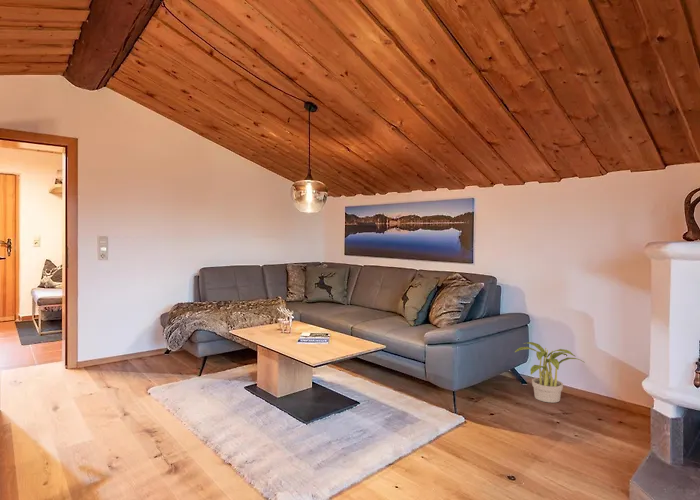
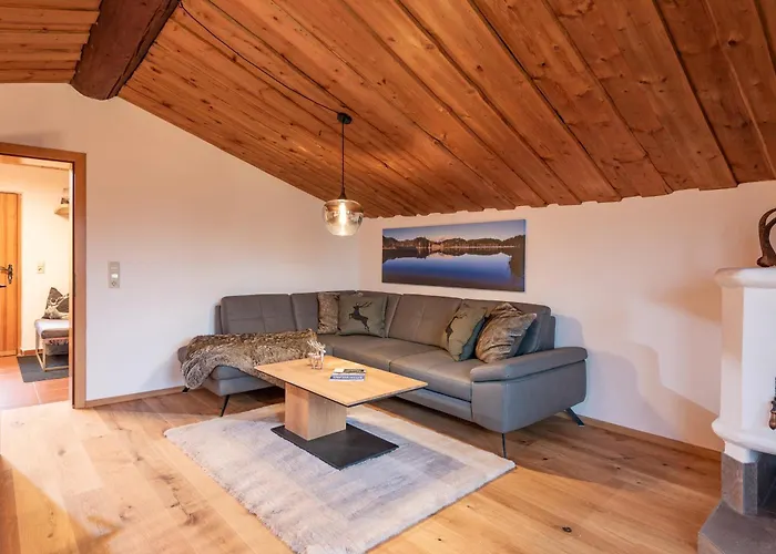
- potted plant [514,341,586,404]
